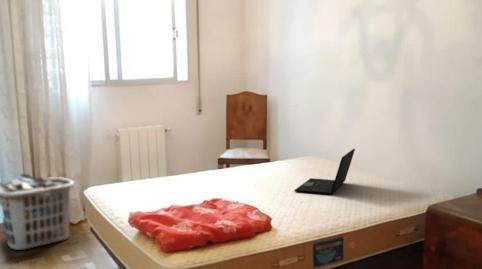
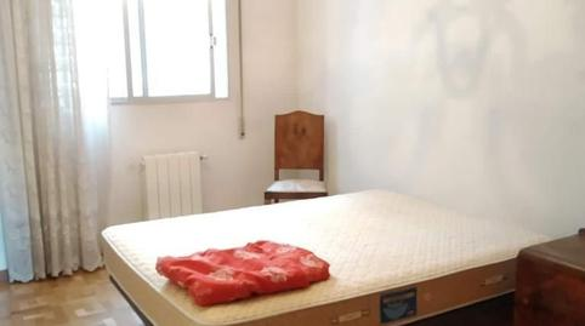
- clothes hamper [0,173,75,251]
- laptop [294,148,356,196]
